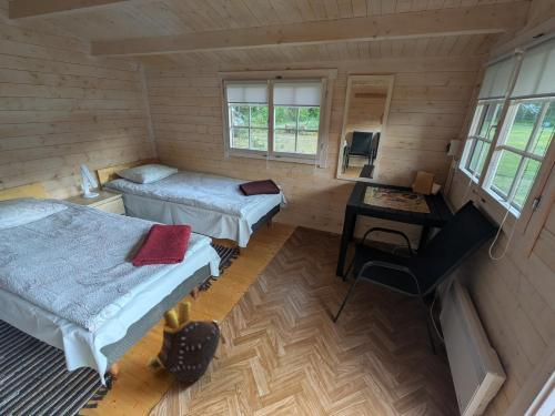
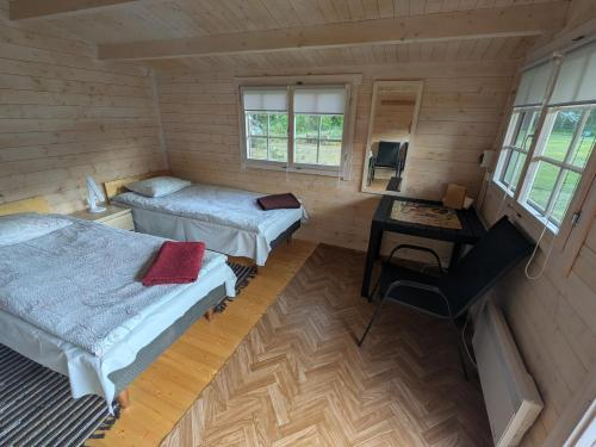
- backpack [147,301,226,384]
